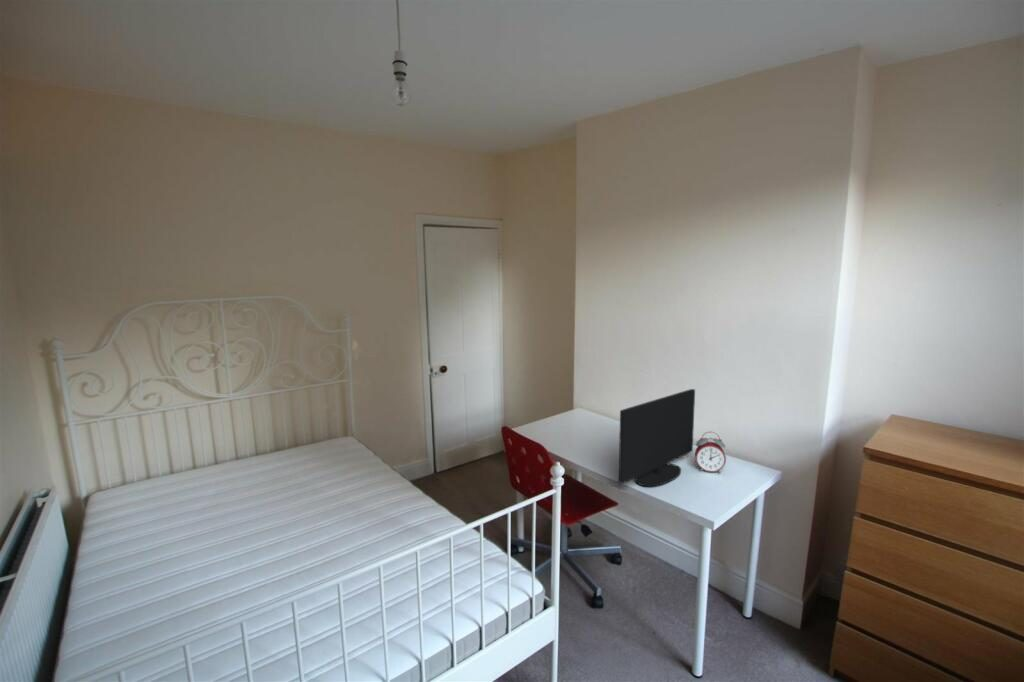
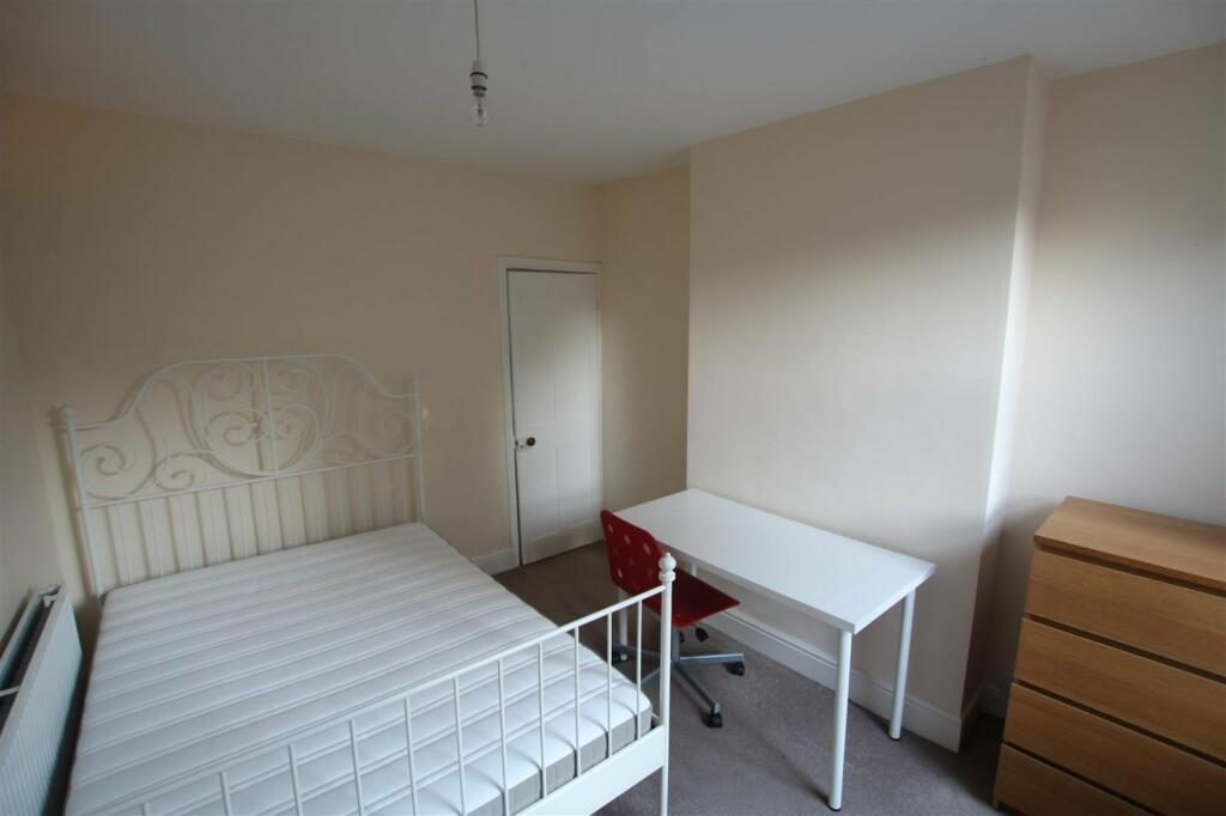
- alarm clock [694,431,727,474]
- monitor [618,388,696,487]
